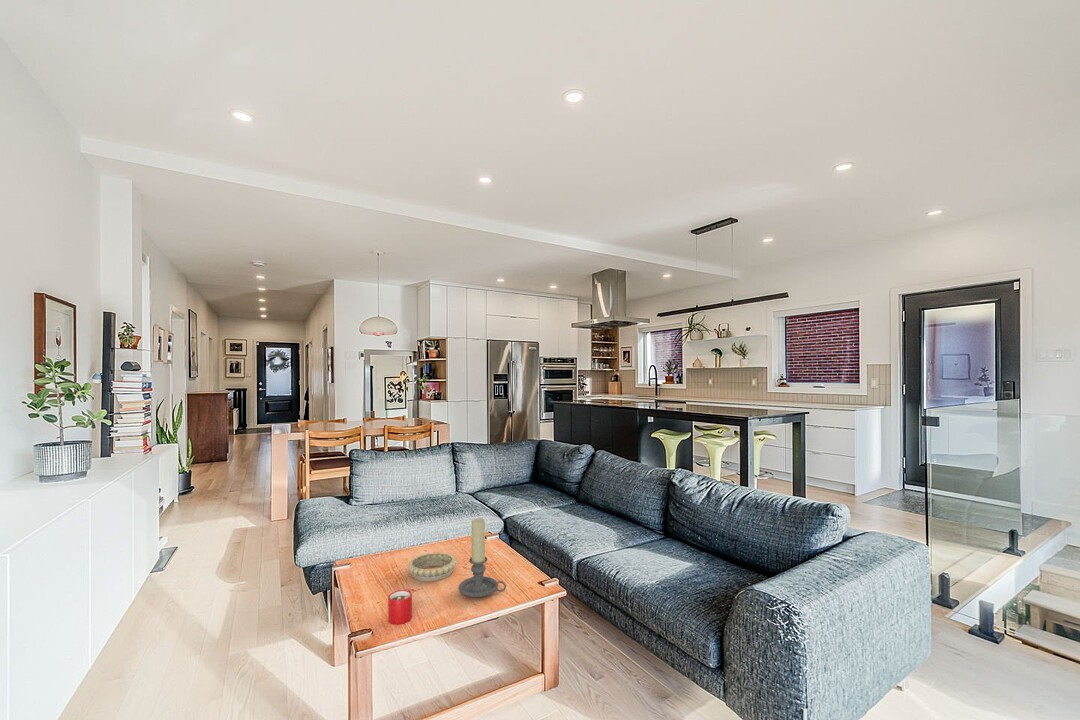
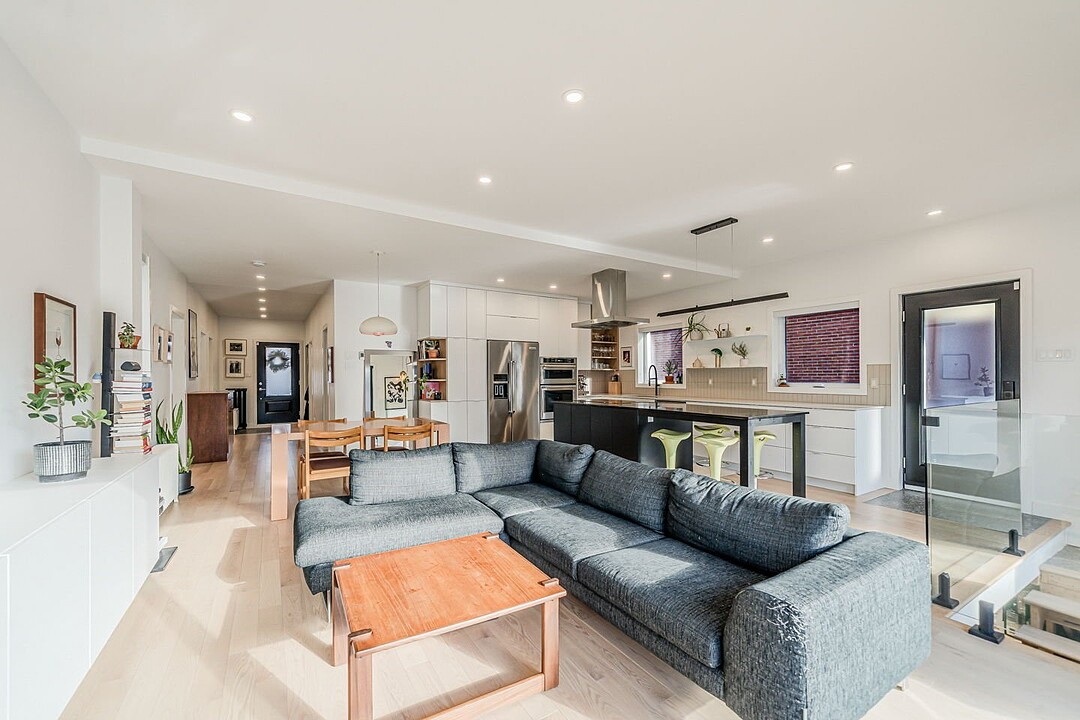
- candle holder [458,517,507,598]
- mug [387,588,413,625]
- decorative bowl [407,552,457,582]
